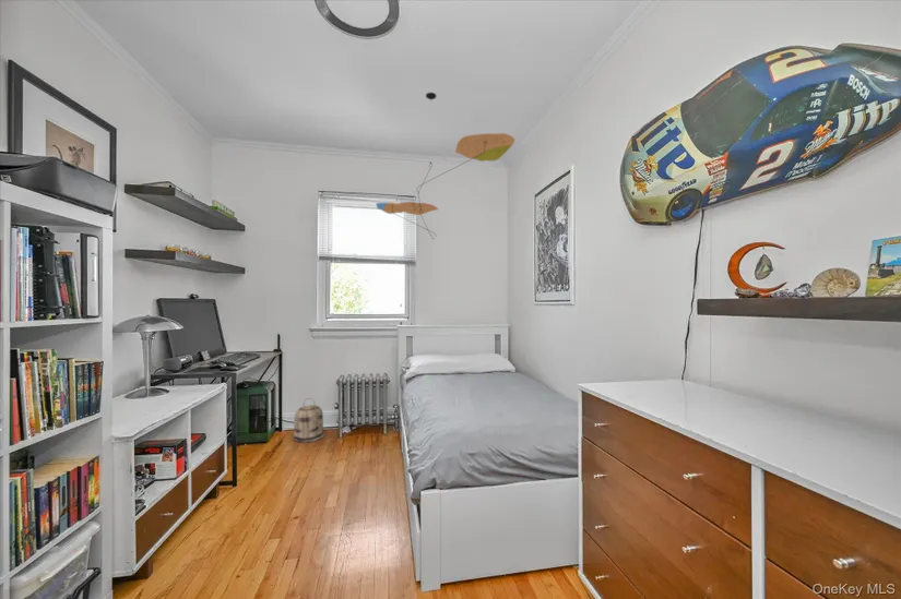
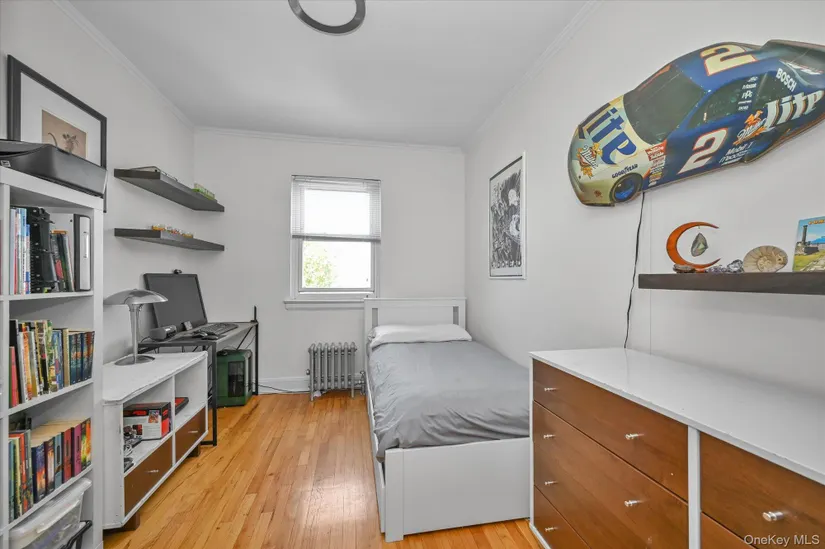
- ceiling mobile [376,92,515,239]
- basket [293,397,325,443]
